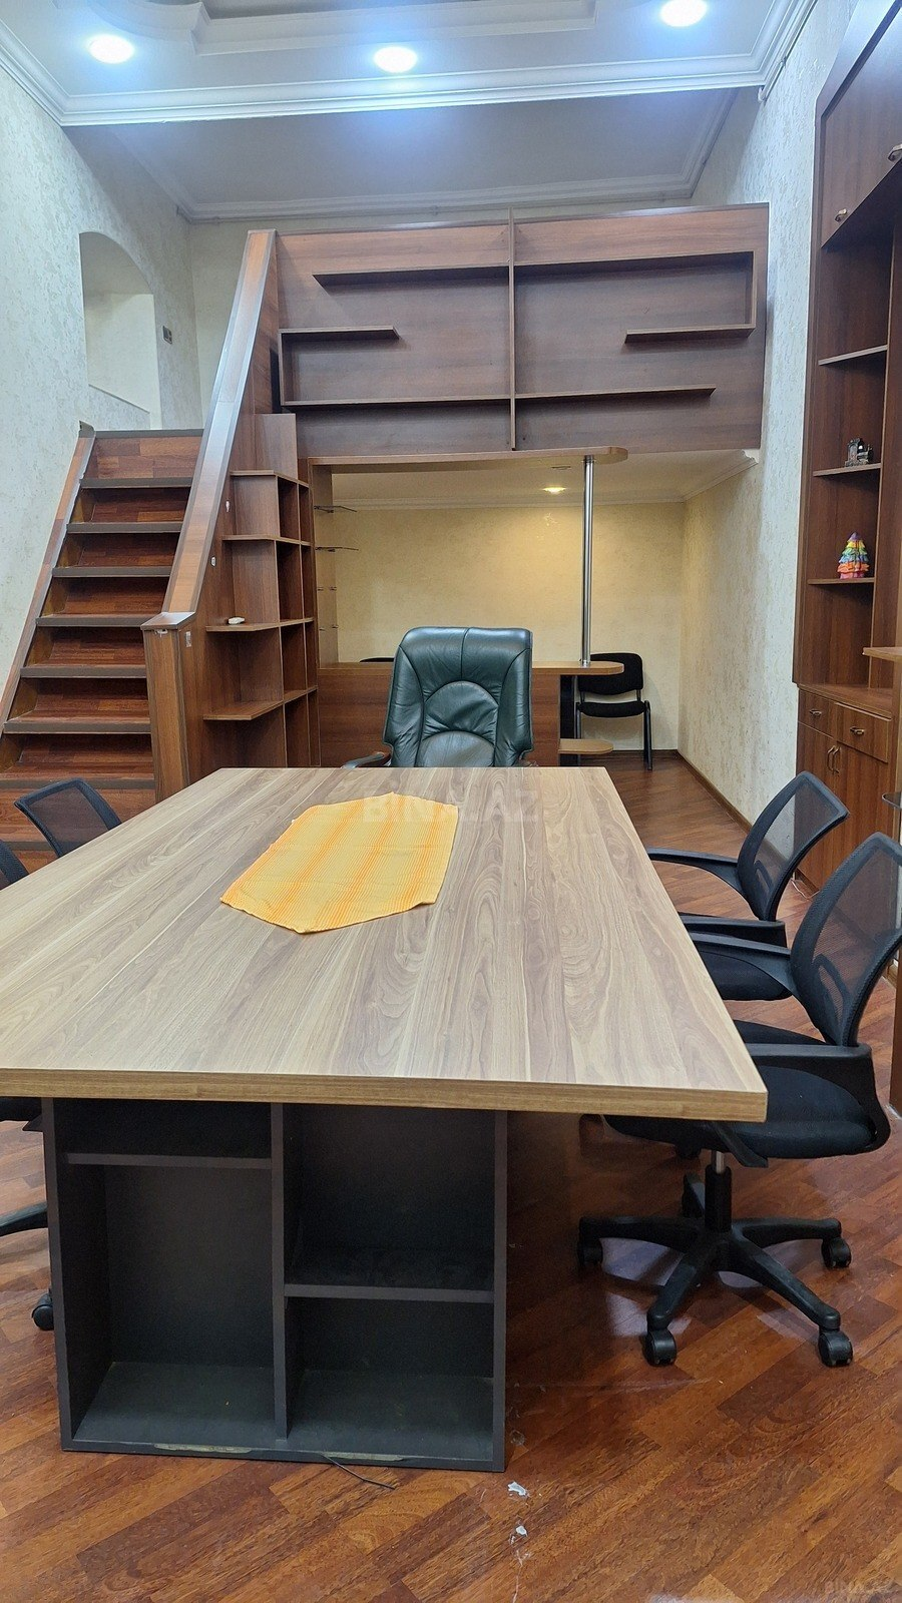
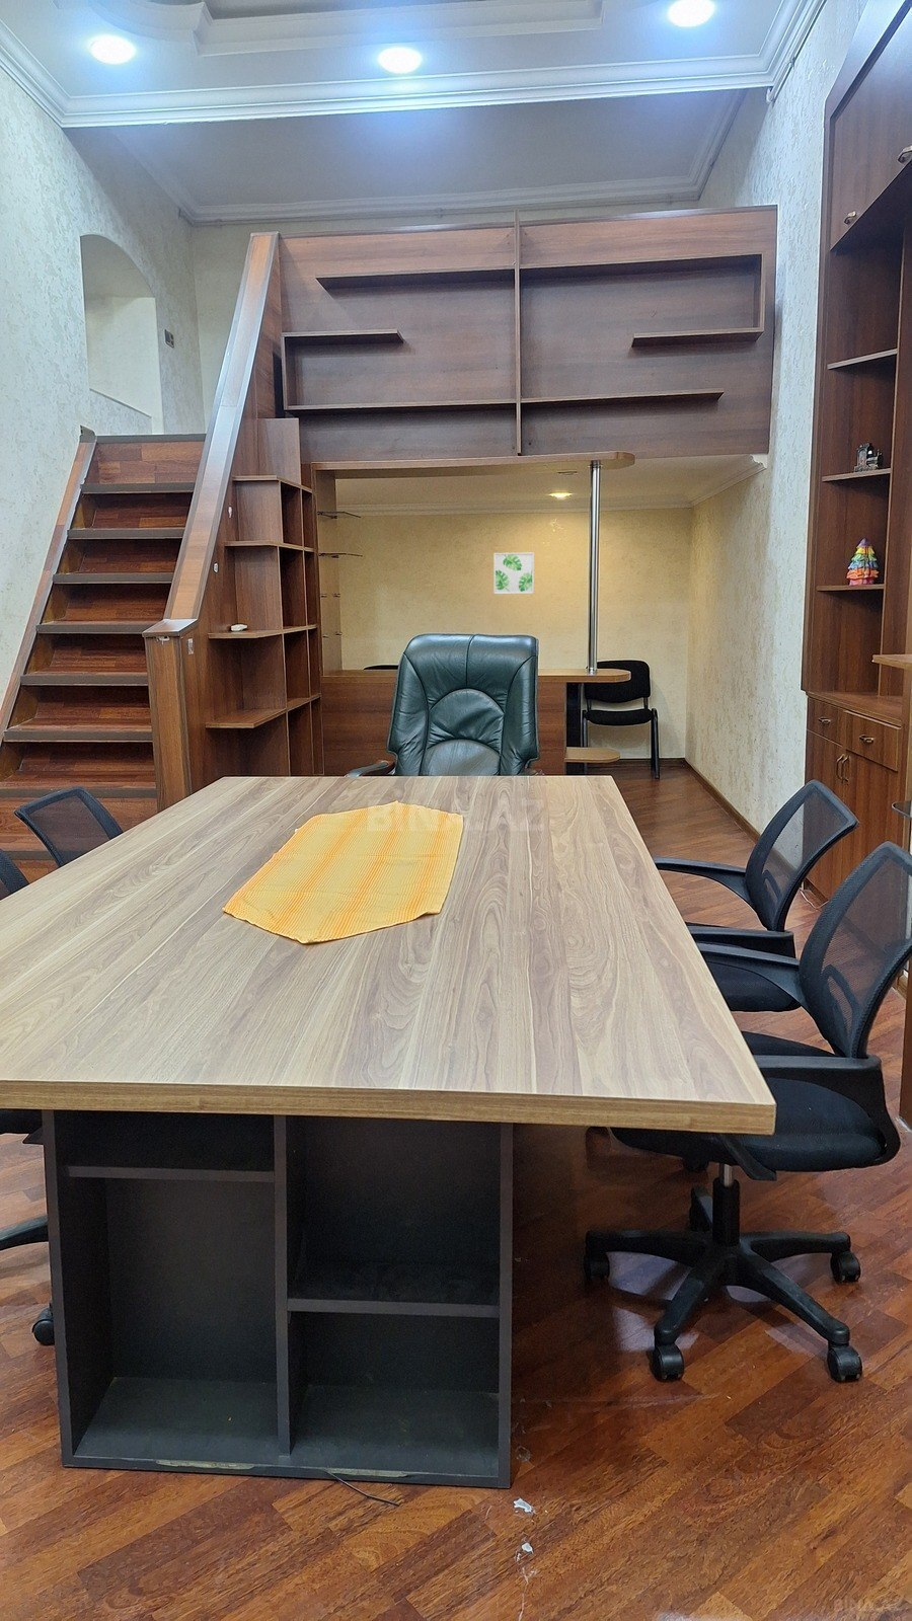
+ wall art [493,551,535,595]
